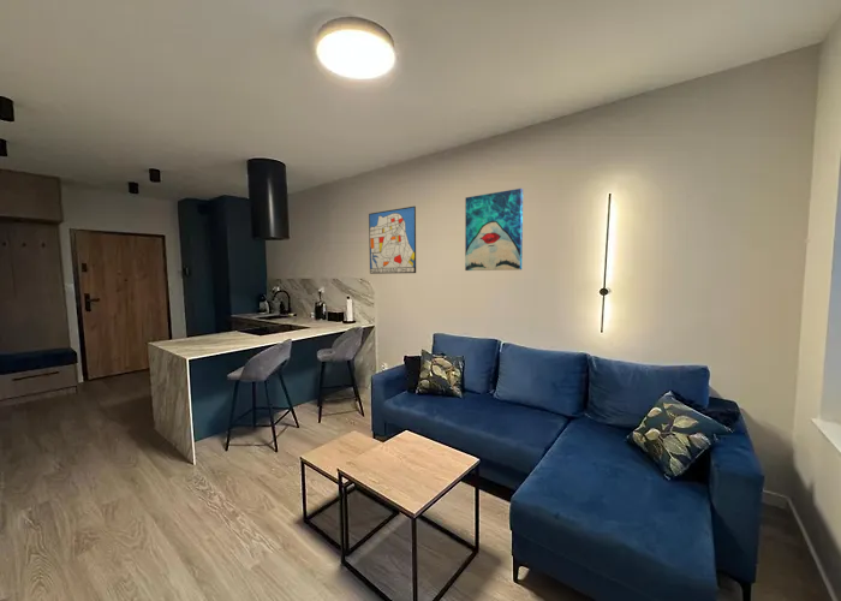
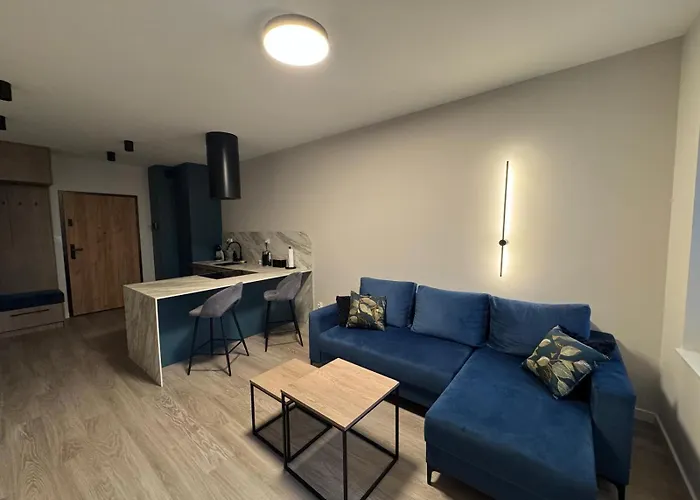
- wall art [368,206,417,275]
- wall art [464,188,524,272]
